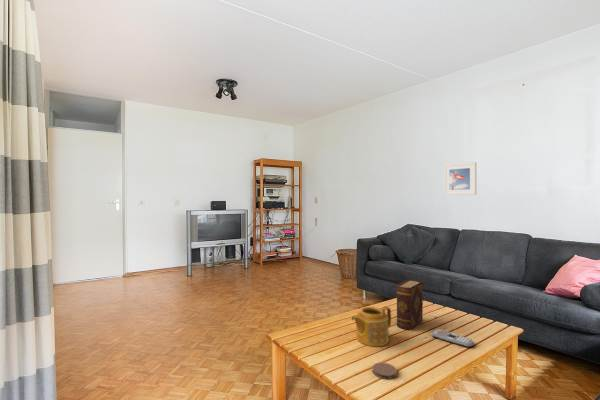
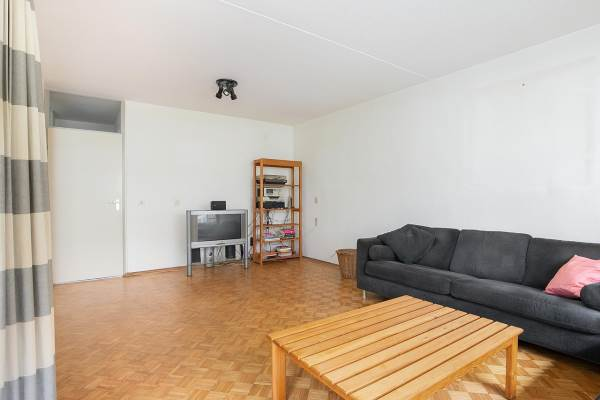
- remote control [431,328,475,348]
- coaster [371,362,398,380]
- teapot [350,305,392,347]
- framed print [443,161,477,196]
- diary [396,278,424,331]
